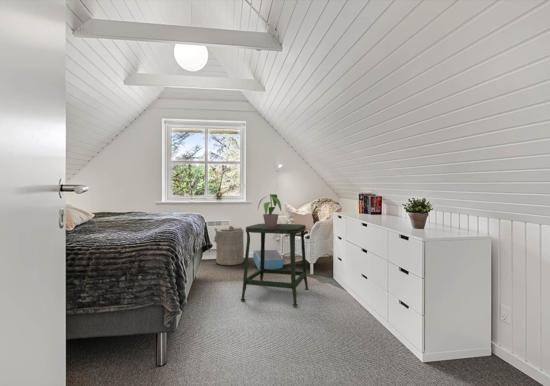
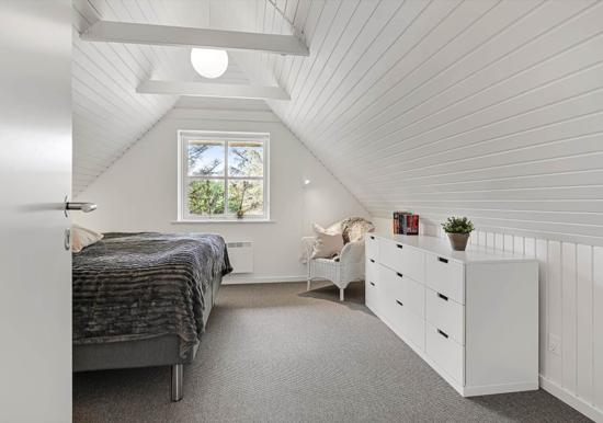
- potted plant [257,193,282,227]
- laundry hamper [213,225,245,266]
- stool [240,223,310,307]
- storage bin [252,249,284,270]
